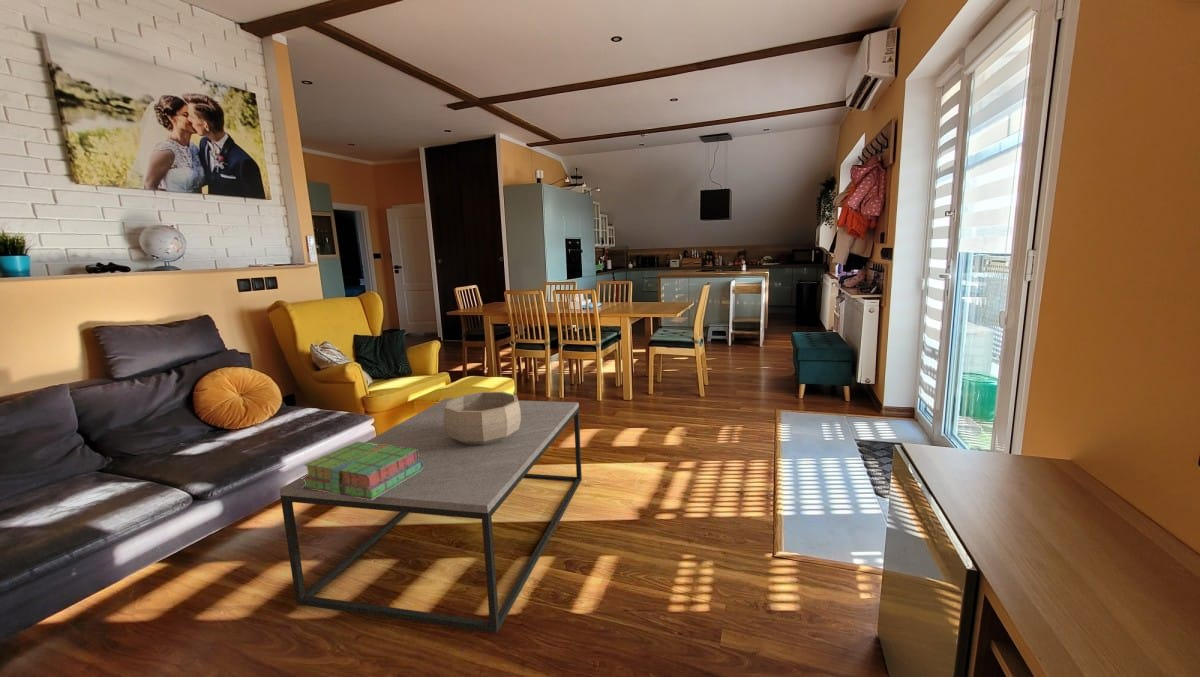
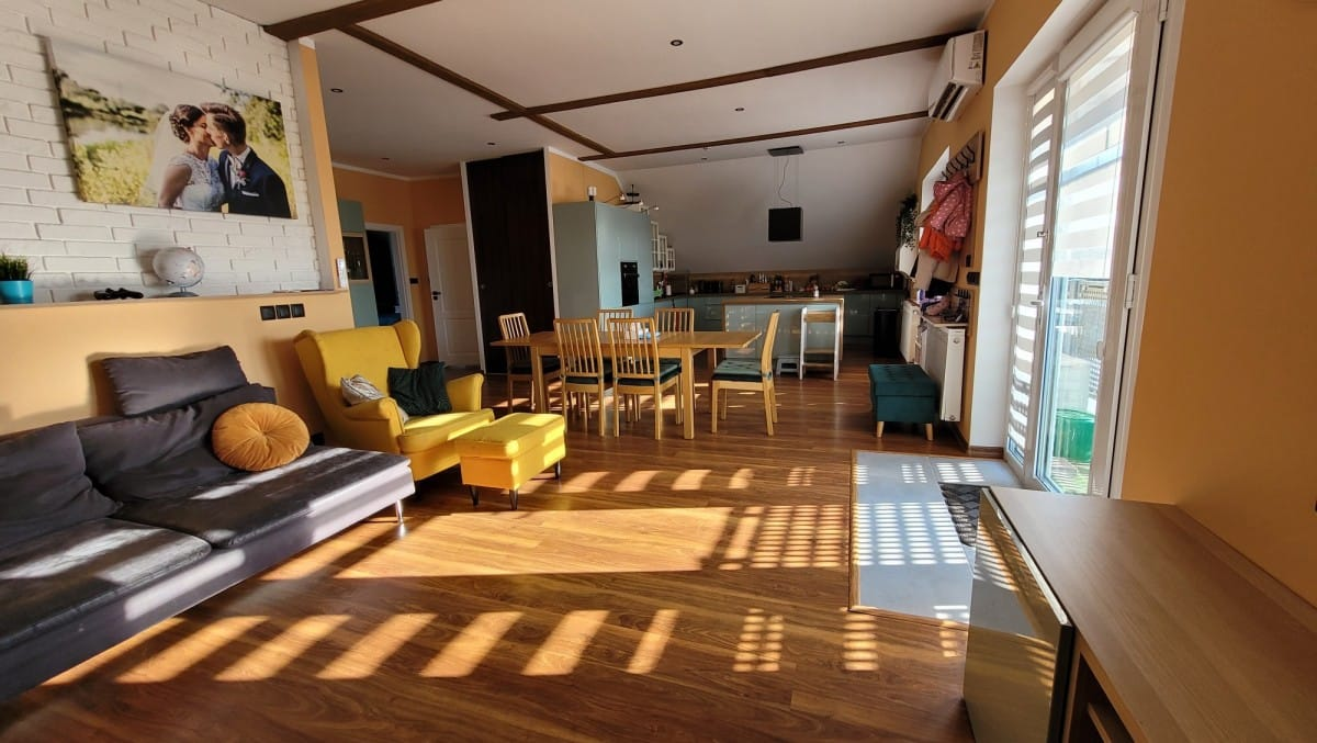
- coffee table [278,397,583,634]
- decorative bowl [444,391,521,445]
- stack of books [301,440,423,500]
